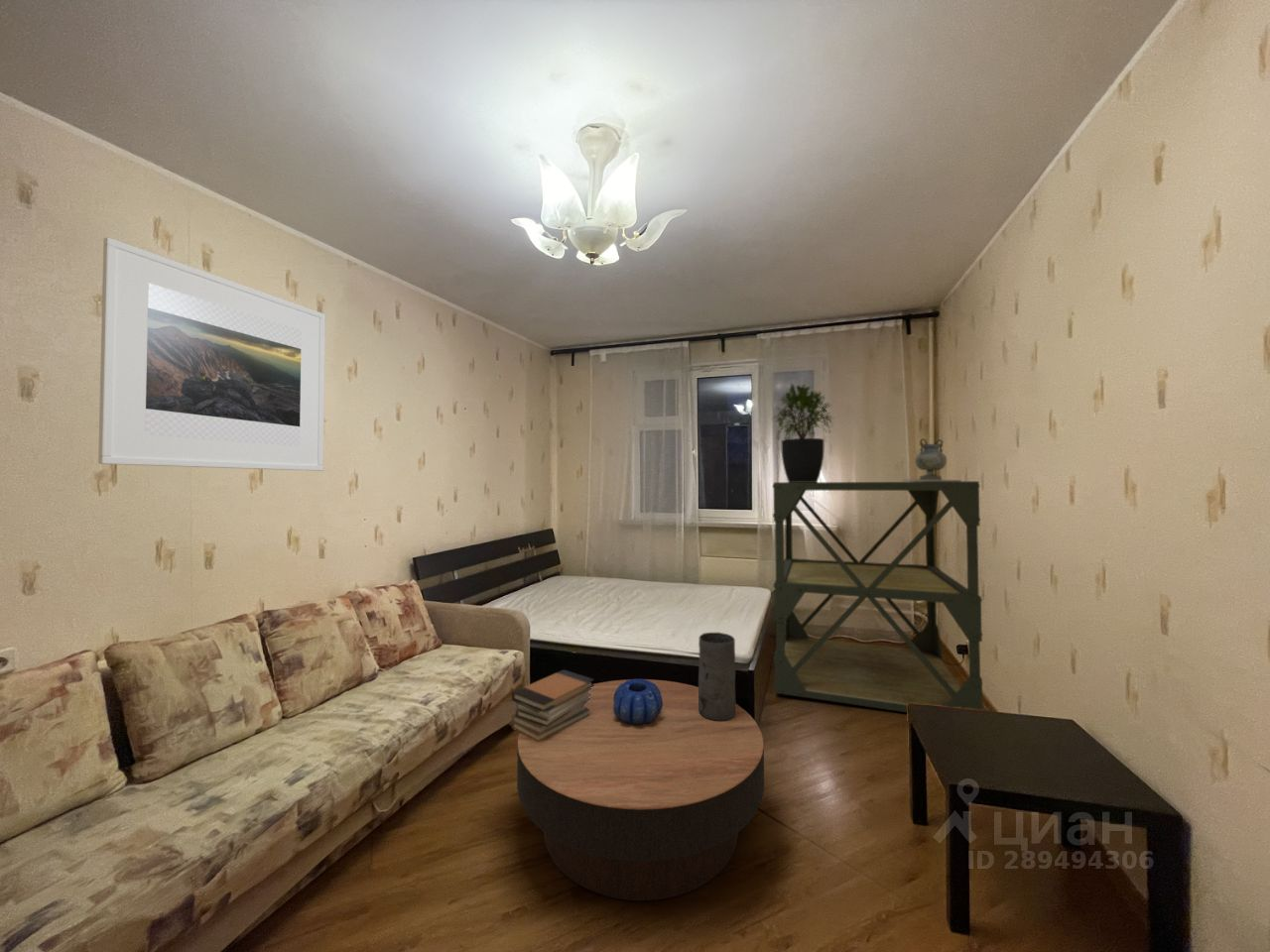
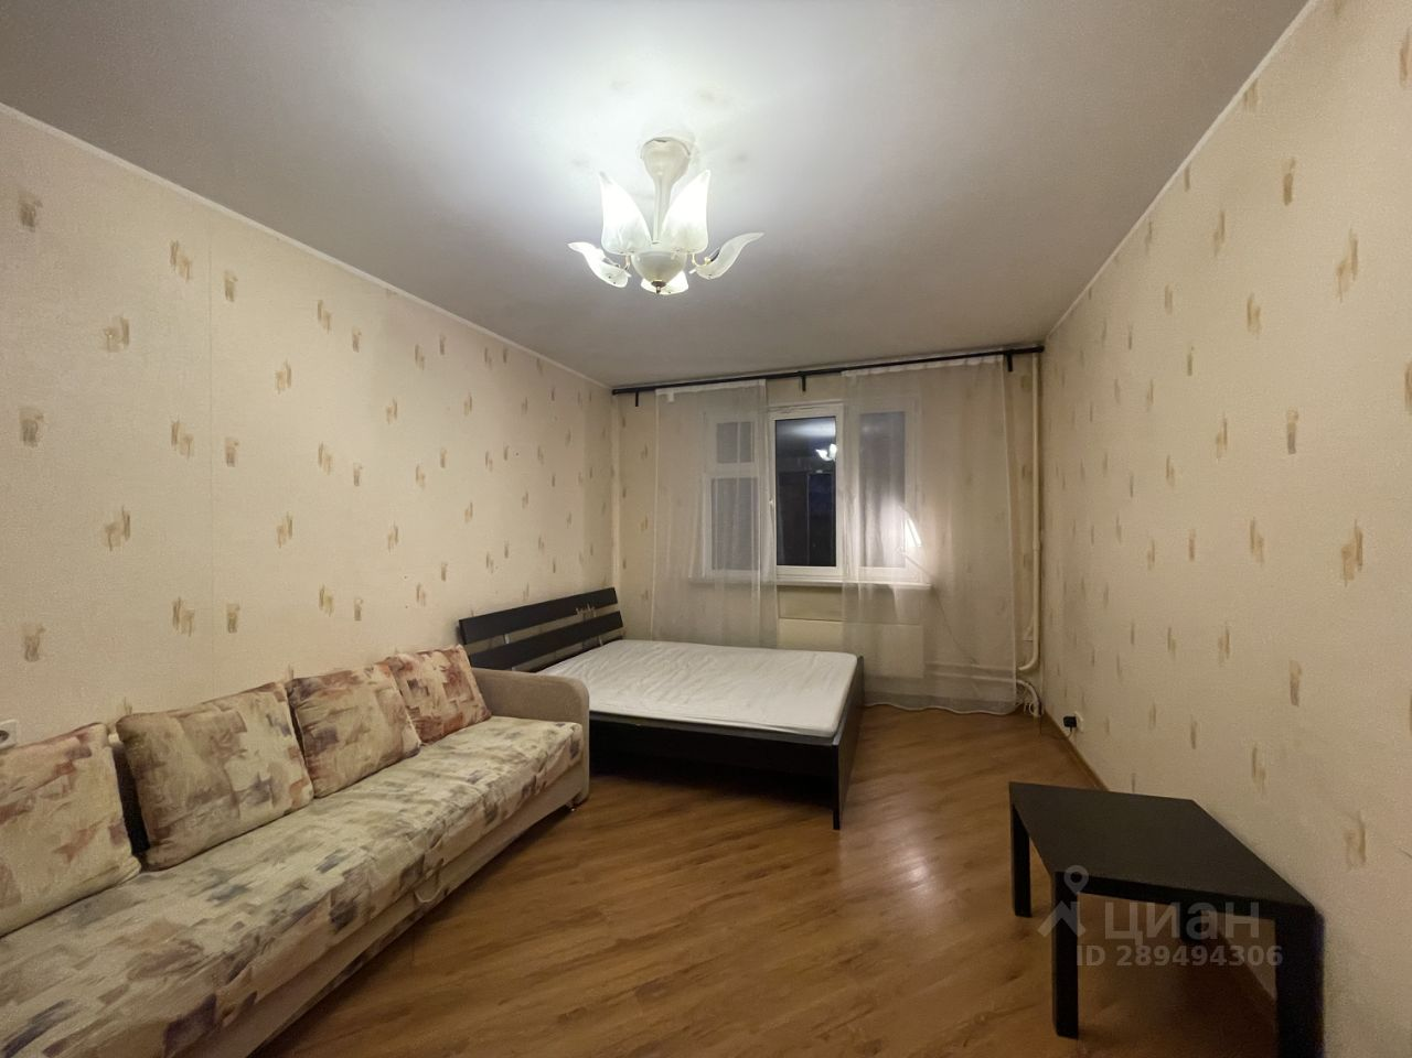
- book stack [511,668,595,742]
- potted plant [770,383,835,482]
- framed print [97,236,326,472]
- decorative bowl [613,678,663,725]
- vase [698,632,736,721]
- shelving unit [772,480,983,713]
- decorative vase [901,437,962,482]
- coffee table [516,678,765,901]
